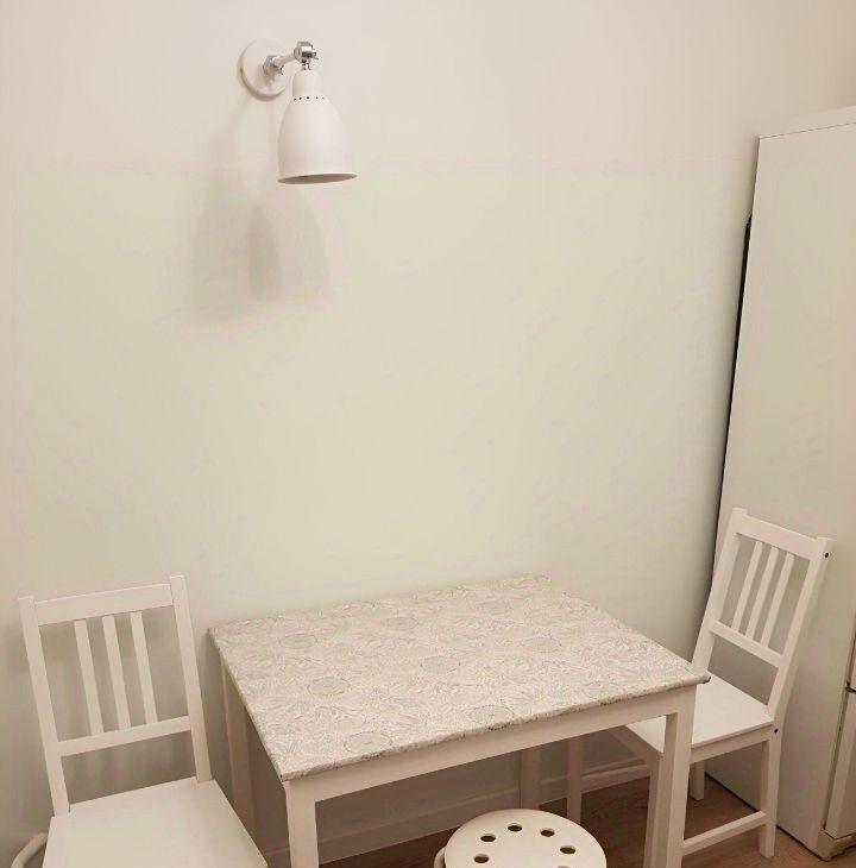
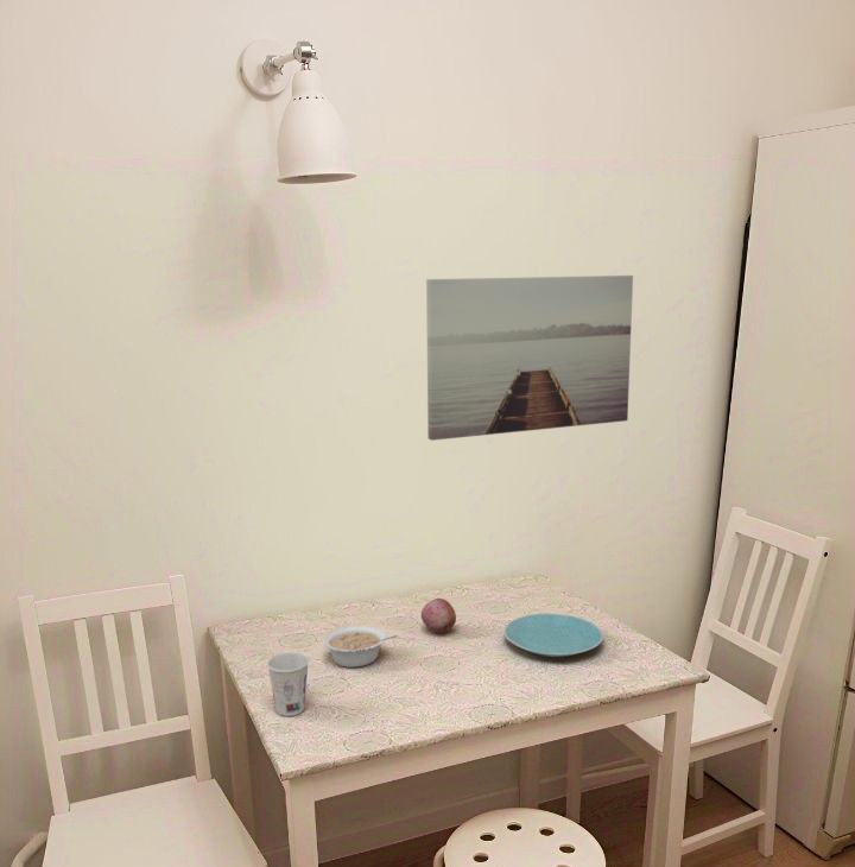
+ legume [322,625,399,669]
+ plate [502,613,604,658]
+ fruit [420,597,457,634]
+ cup [266,651,310,717]
+ wall art [425,274,634,442]
